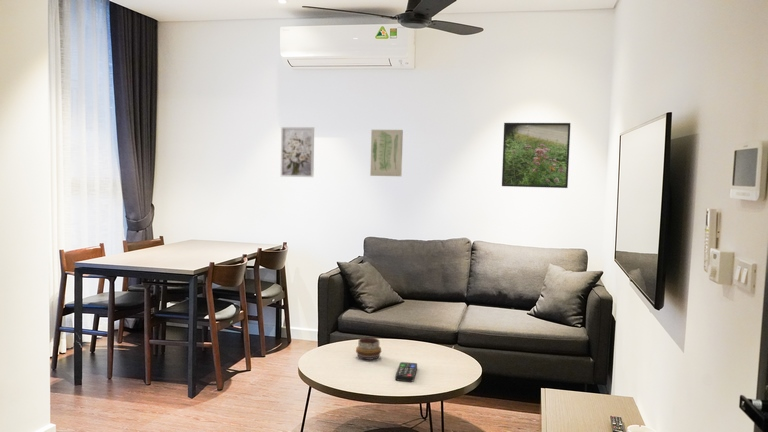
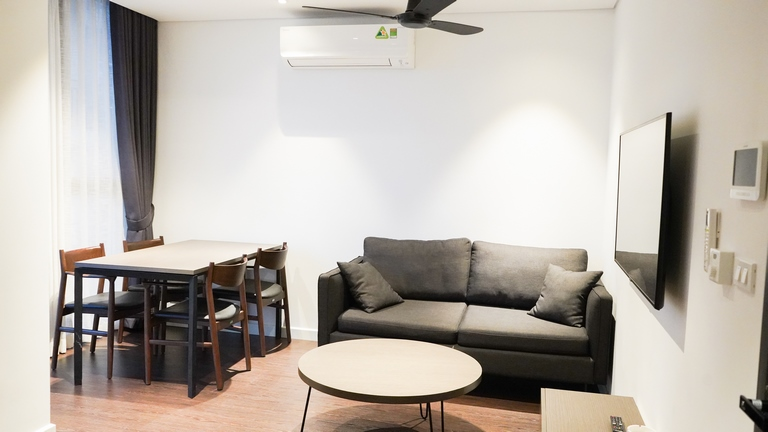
- remote control [394,361,418,382]
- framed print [501,122,571,189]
- decorative bowl [355,337,382,361]
- wall art [369,129,404,177]
- wall art [280,126,315,178]
